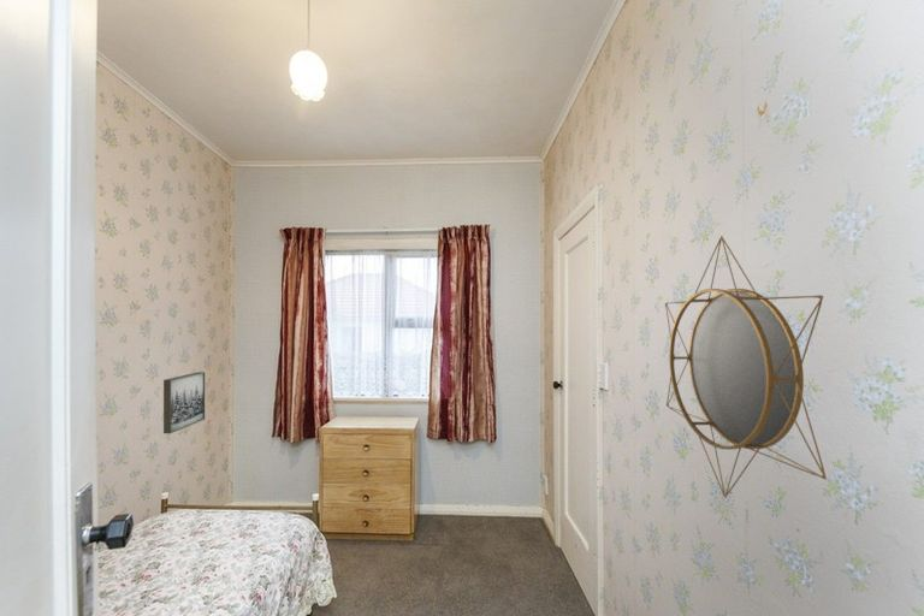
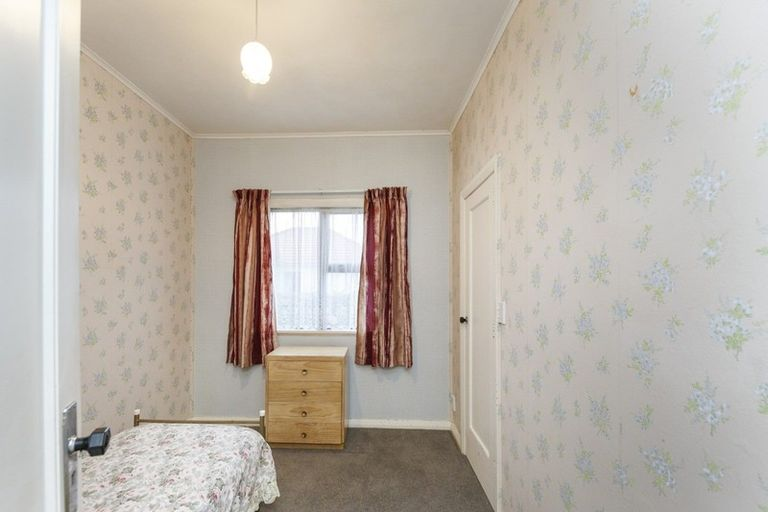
- wall art [162,371,206,434]
- home mirror [664,235,828,499]
